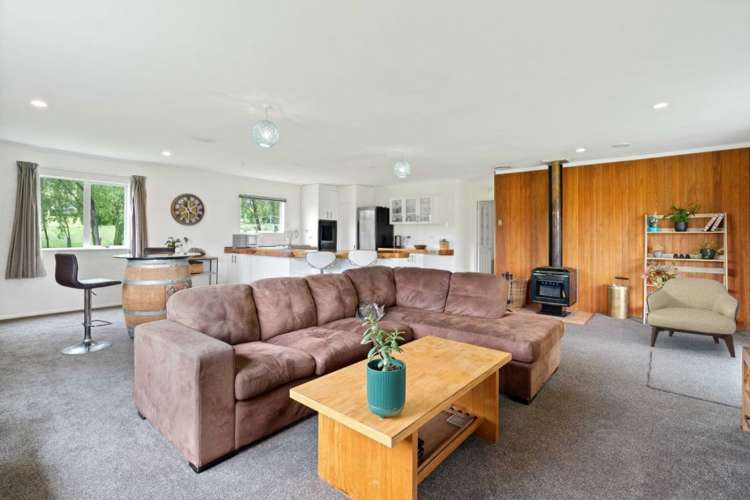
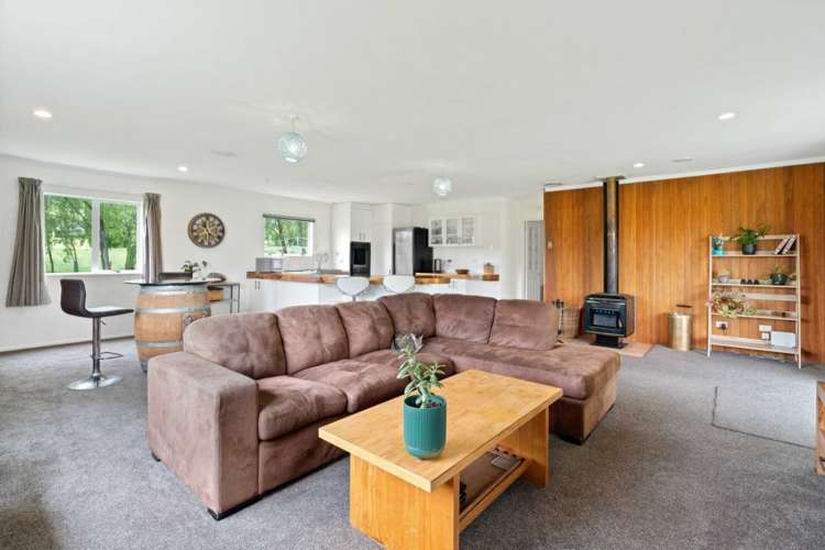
- armchair [645,277,740,359]
